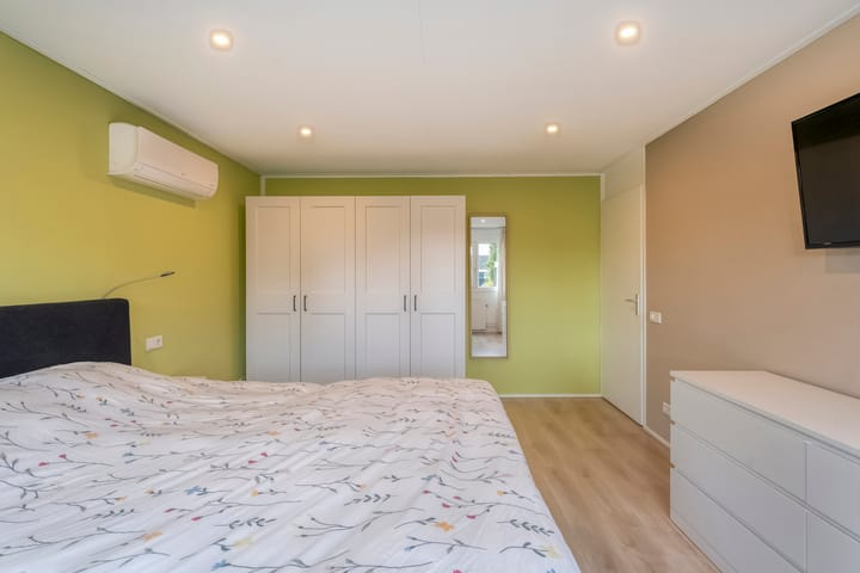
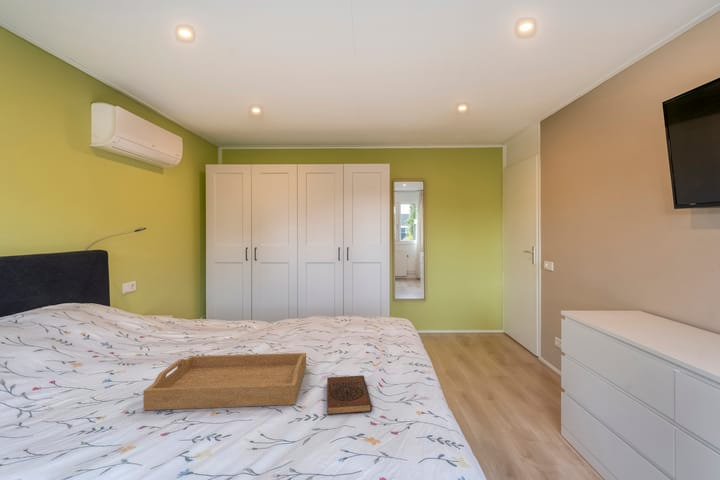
+ book [326,375,373,416]
+ serving tray [143,352,307,411]
